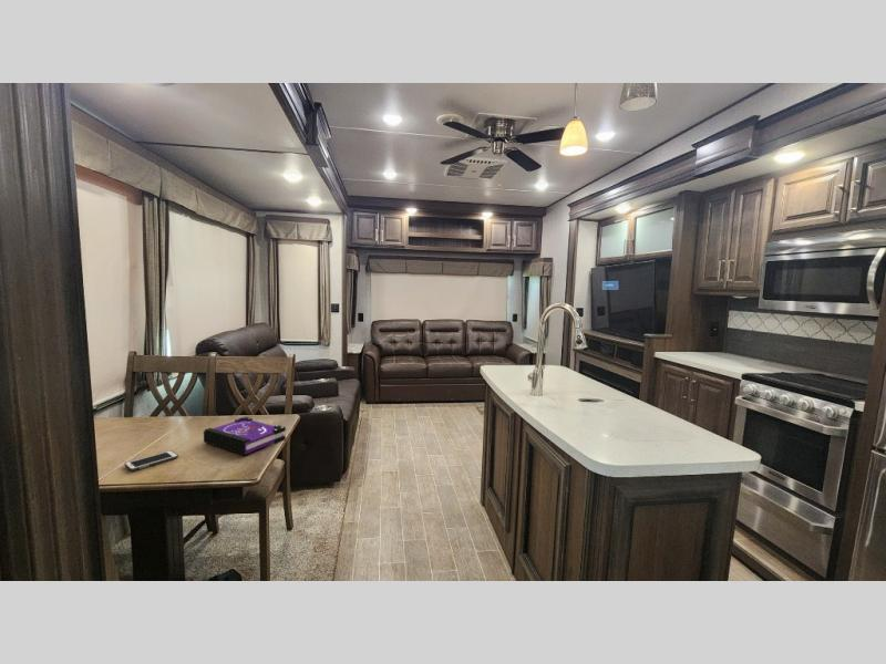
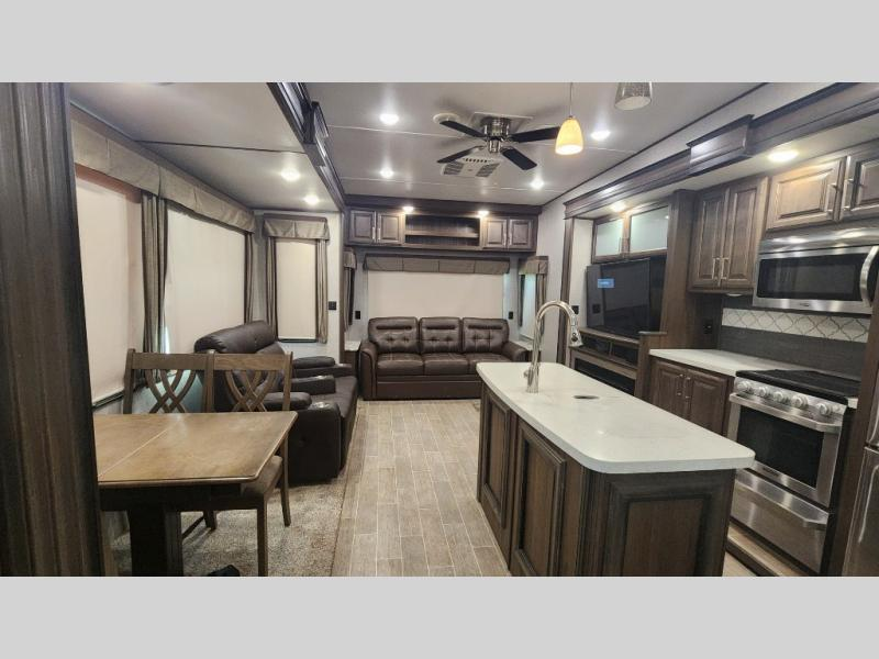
- cell phone [123,449,179,471]
- board game [203,416,287,457]
